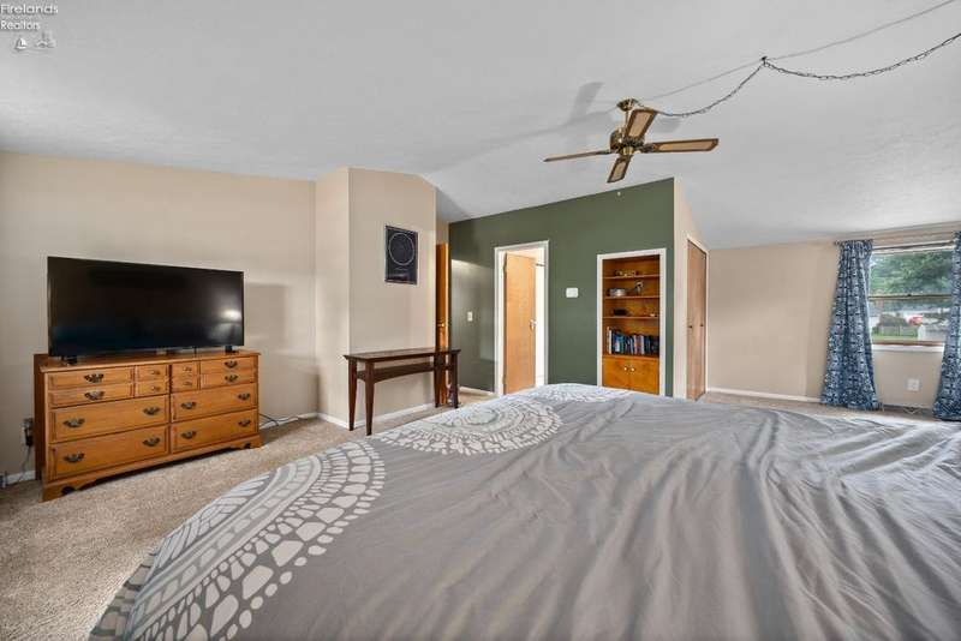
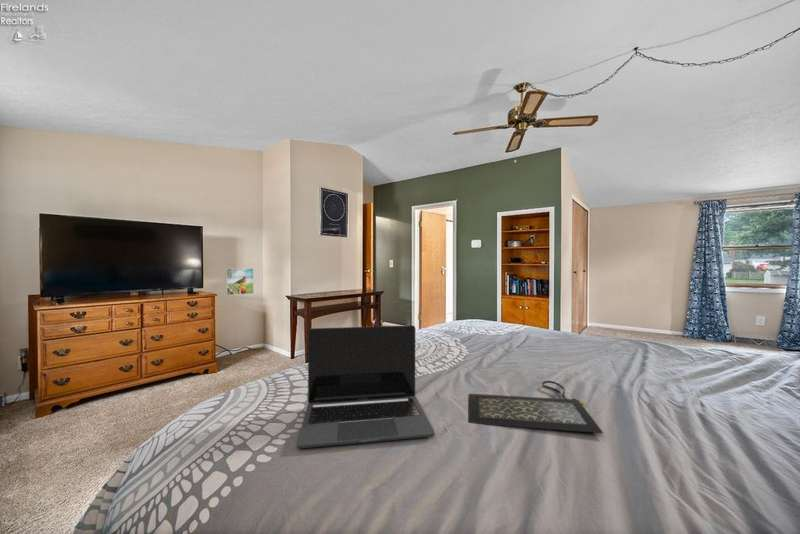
+ laptop [296,324,436,449]
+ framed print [225,268,255,296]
+ clutch bag [467,380,604,434]
